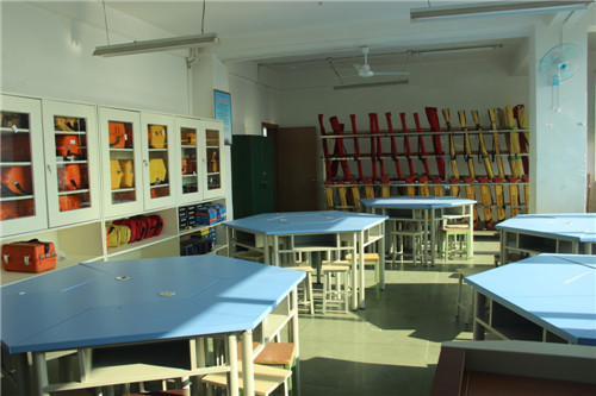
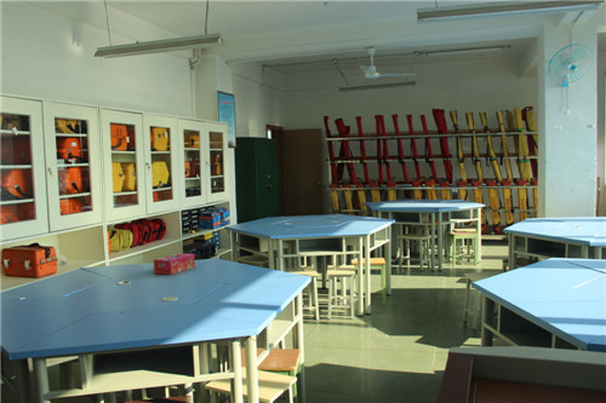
+ tissue box [153,252,196,276]
